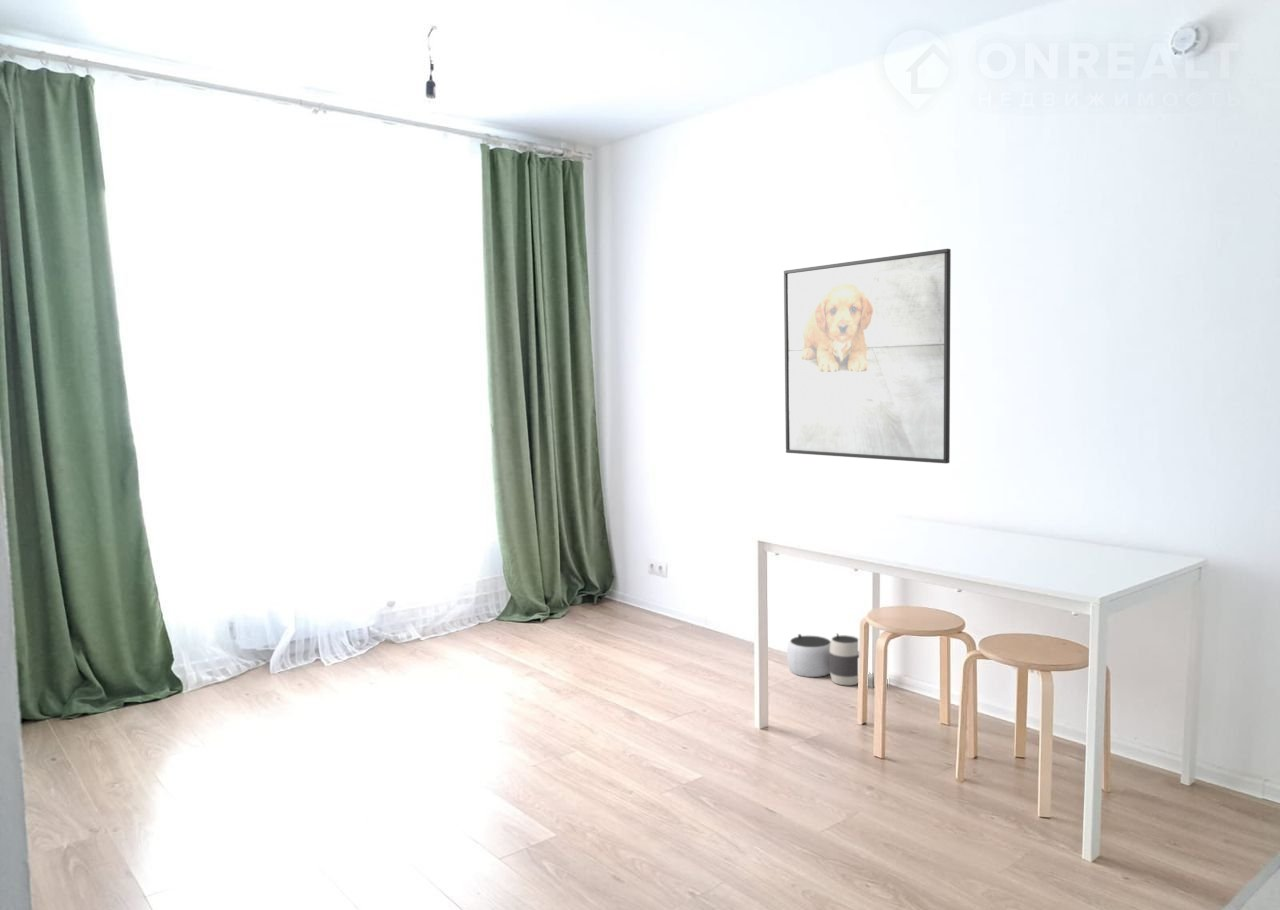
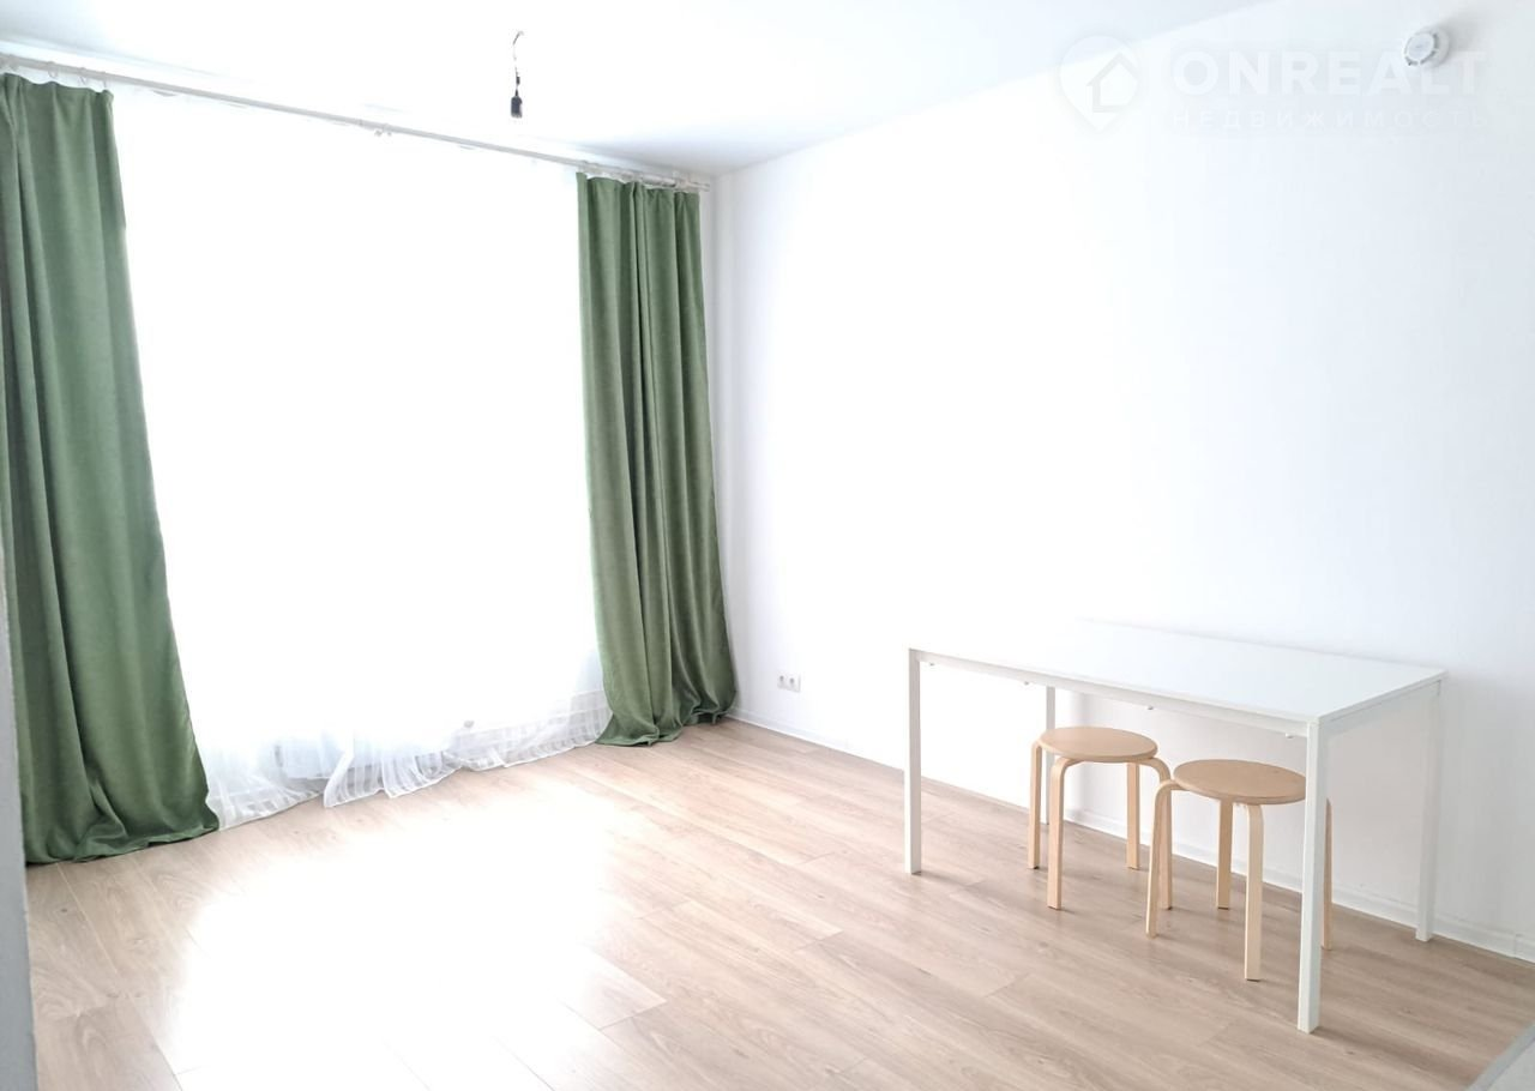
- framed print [783,248,952,465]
- waste basket [786,633,860,686]
